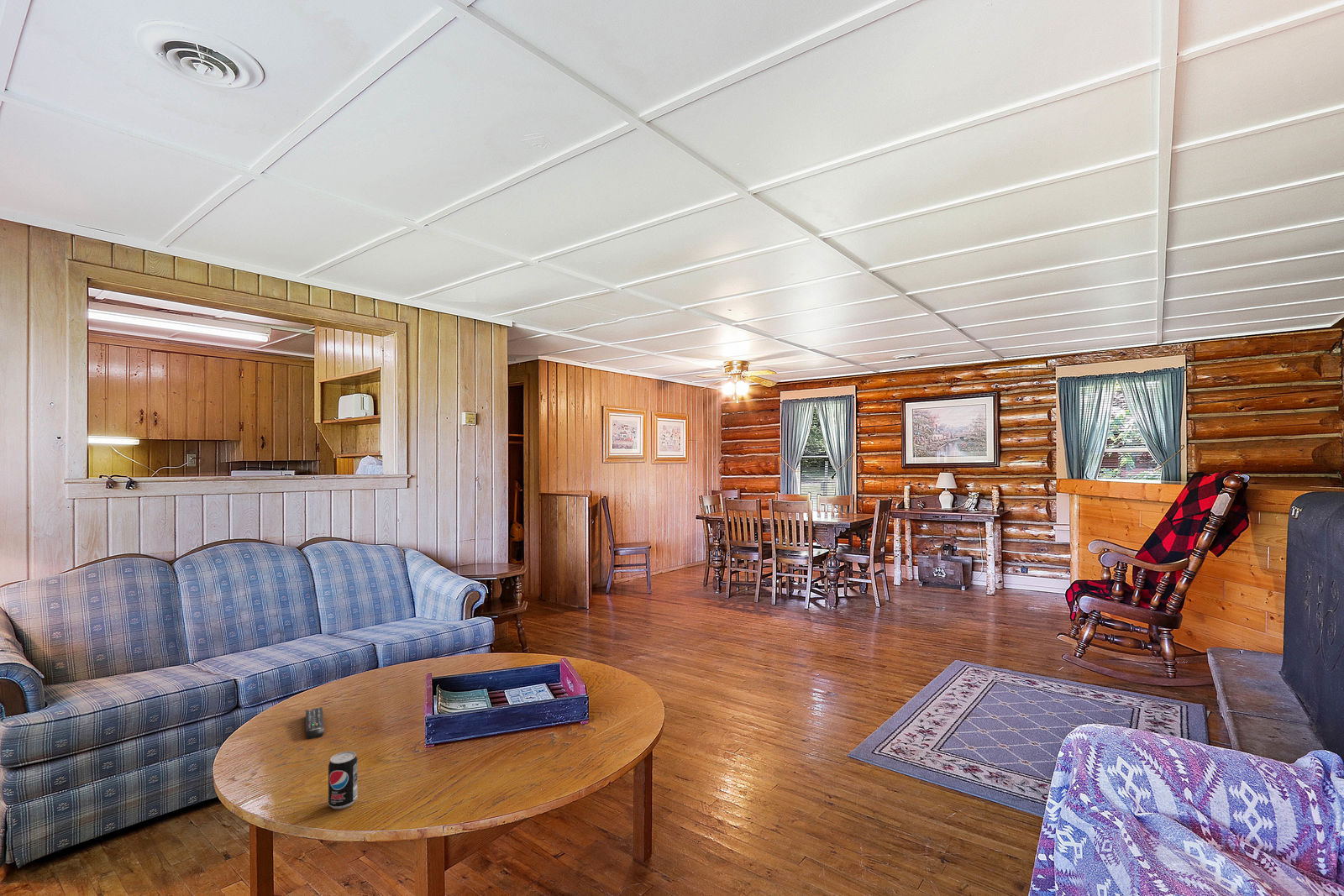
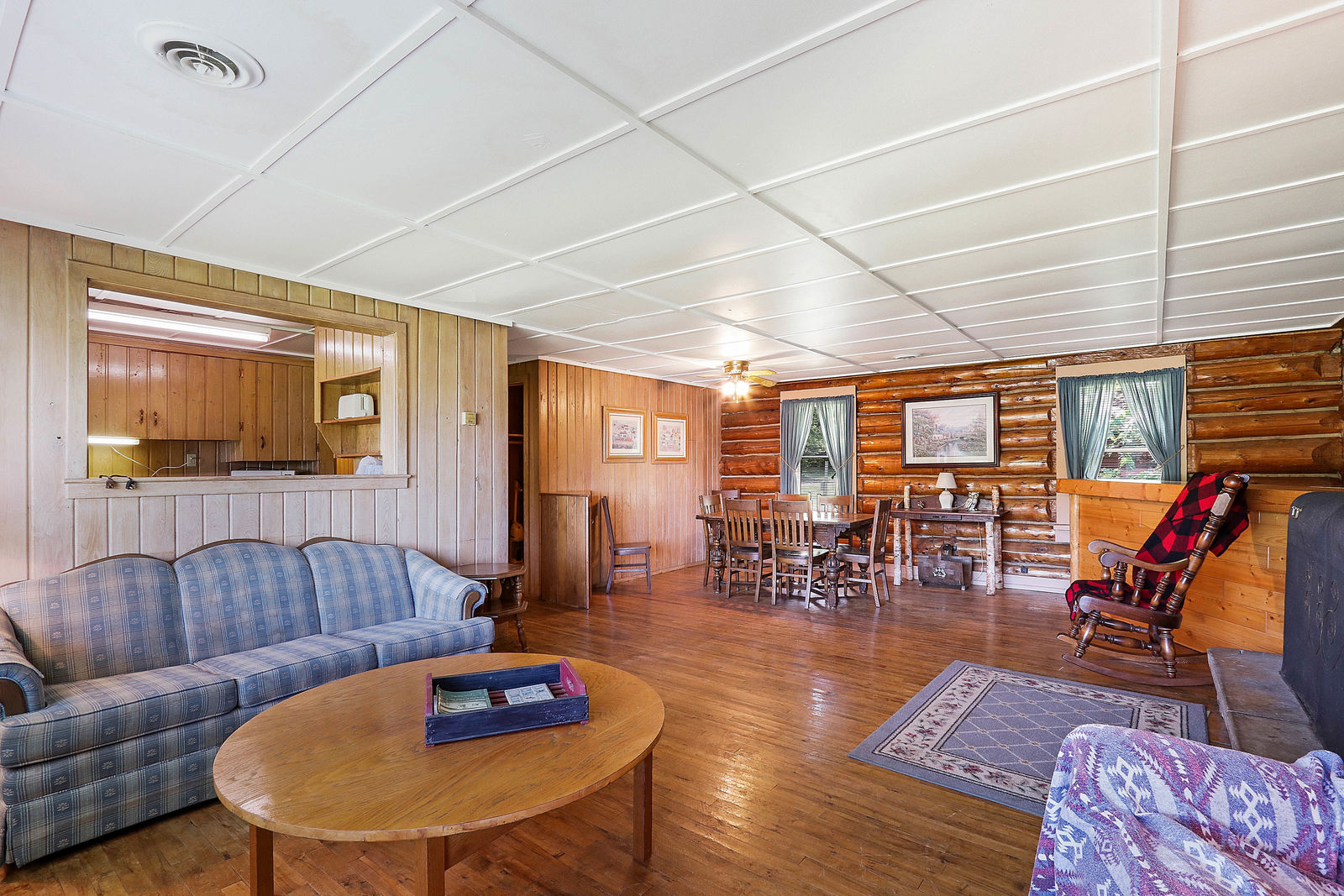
- beverage can [328,751,359,810]
- remote control [305,706,325,740]
